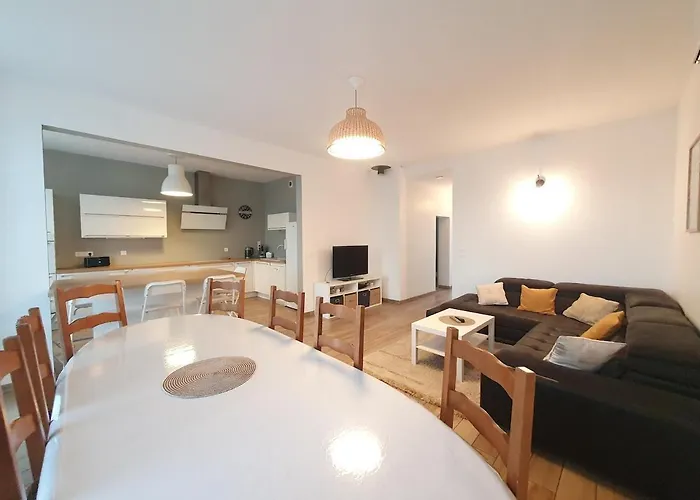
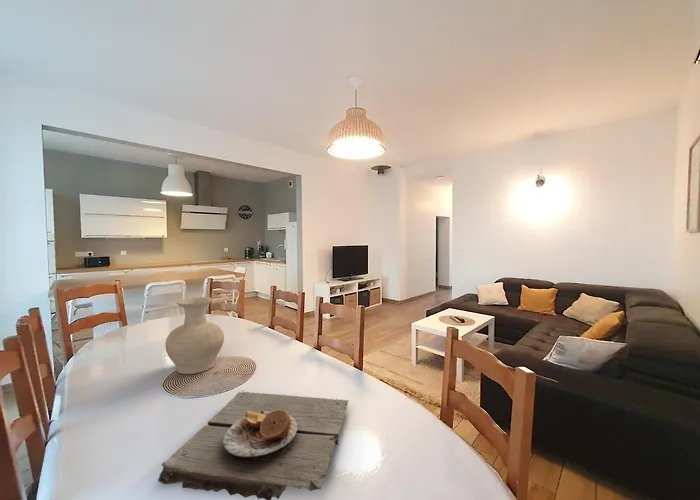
+ plate [157,390,350,500]
+ vase [164,296,225,375]
